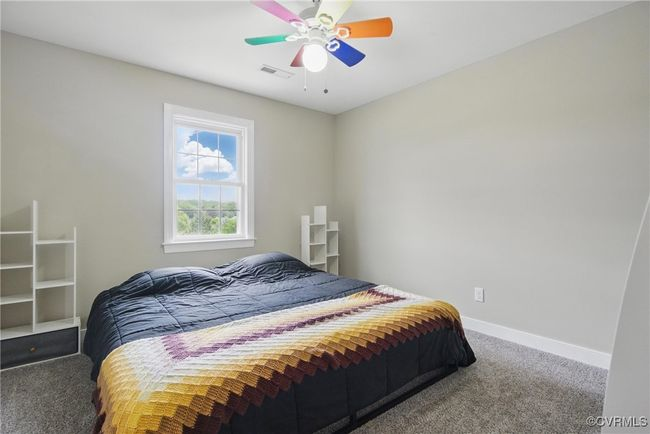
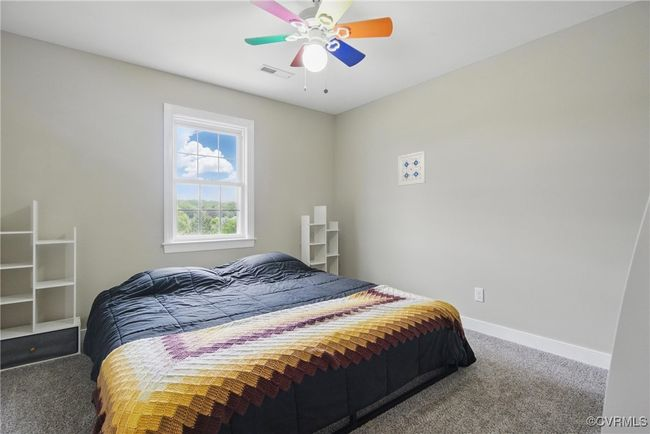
+ wall art [397,150,427,187]
